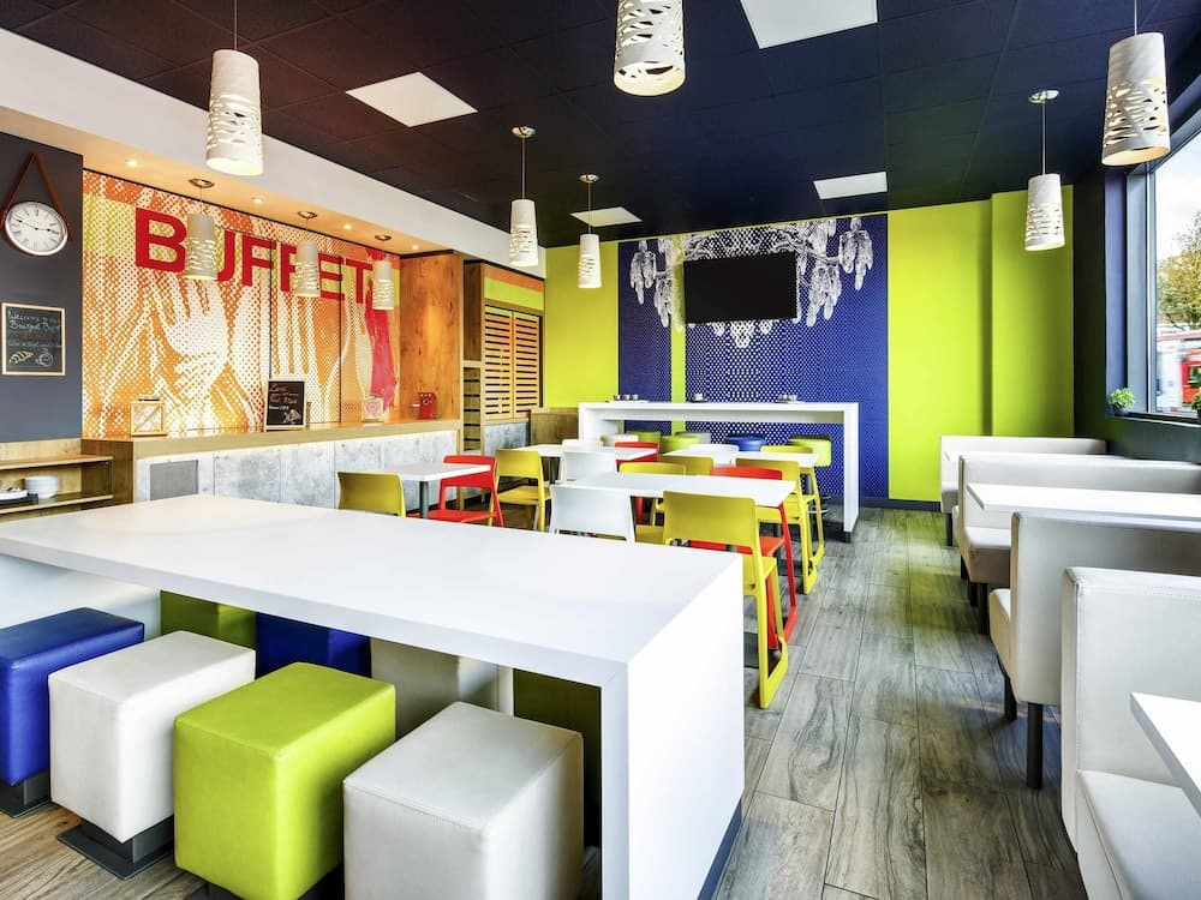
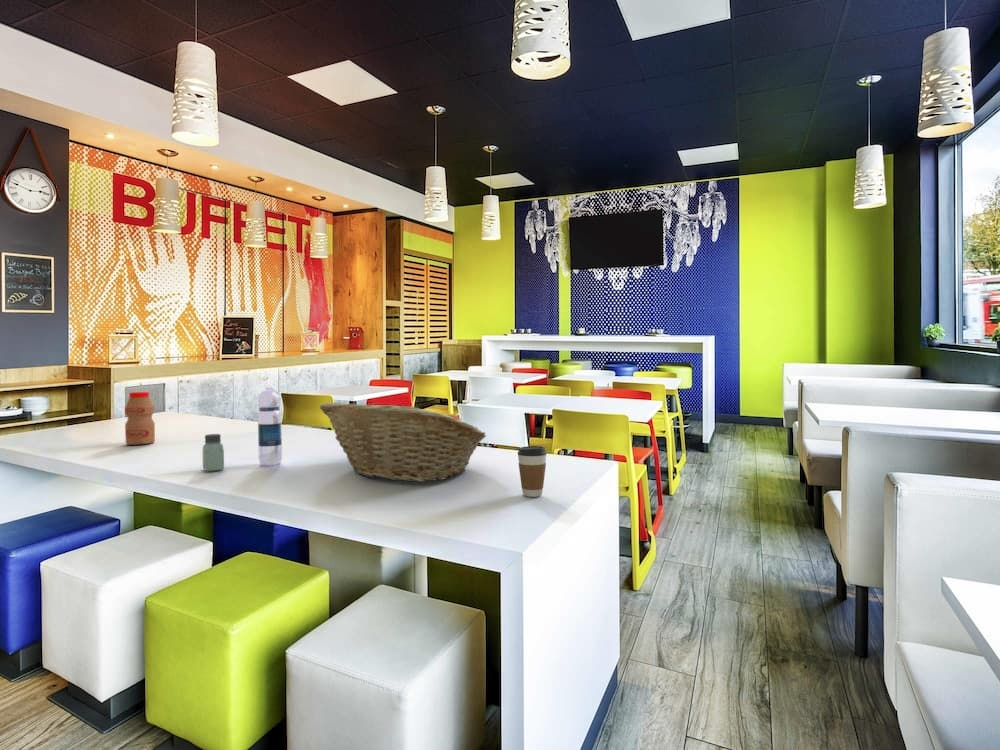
+ saltshaker [202,433,225,472]
+ coffee cup [517,445,548,498]
+ water bottle [257,383,283,466]
+ fruit basket [319,402,487,483]
+ bottle [124,391,156,446]
